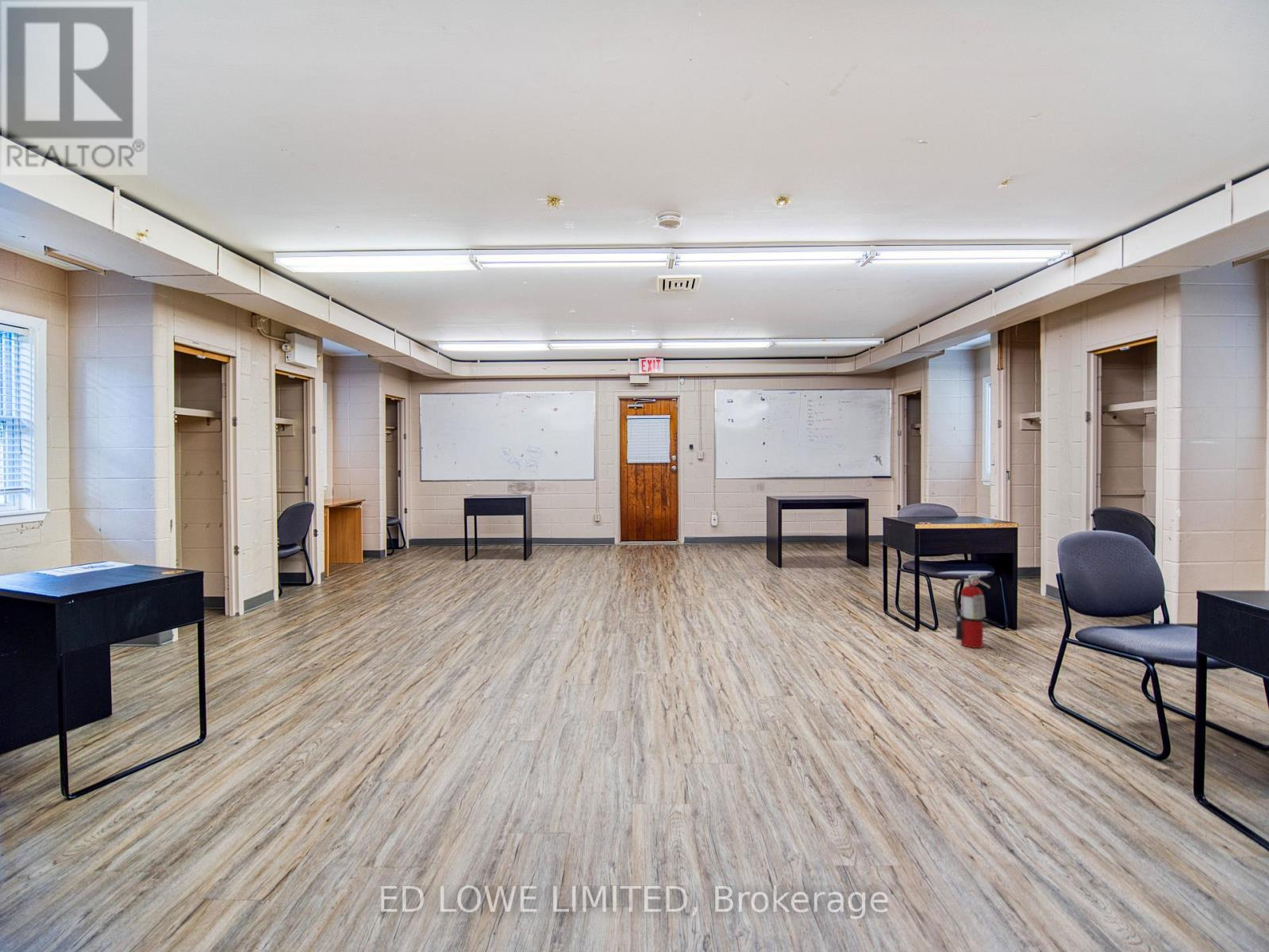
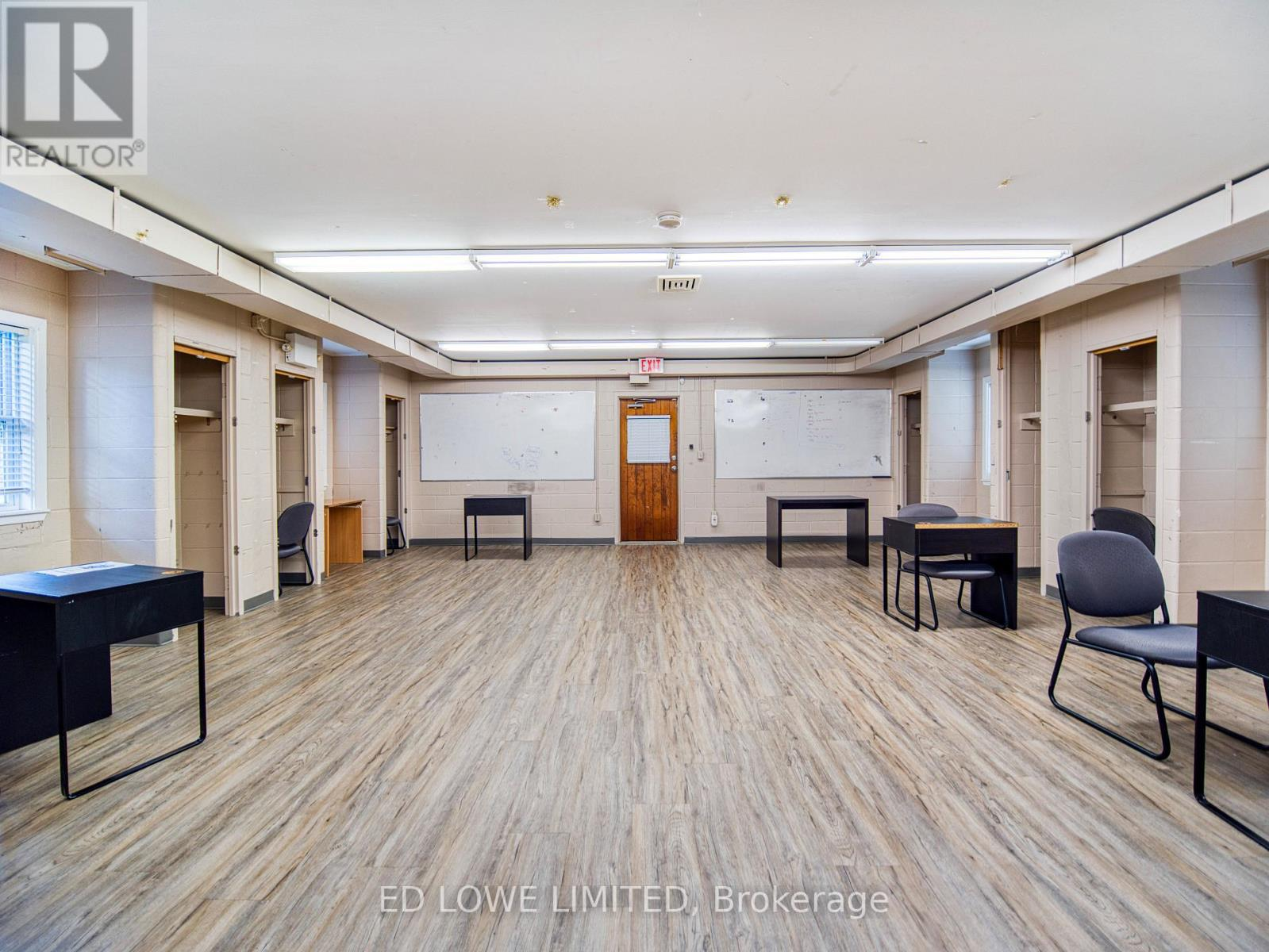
- fire extinguisher [953,570,991,649]
